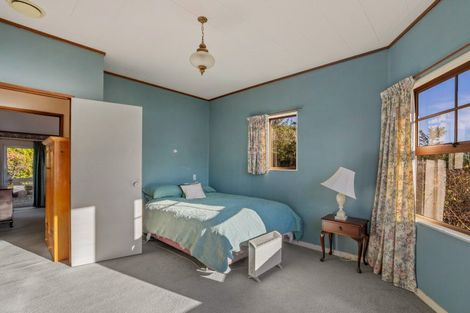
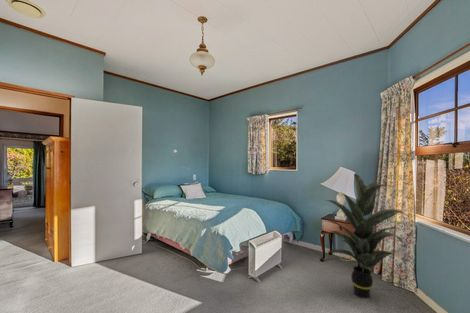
+ indoor plant [324,173,411,299]
